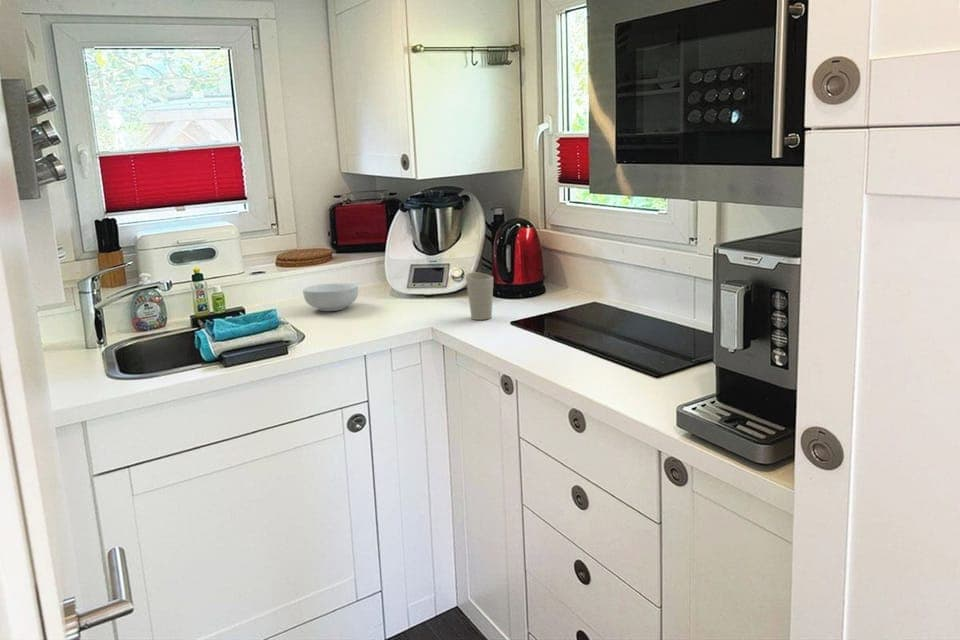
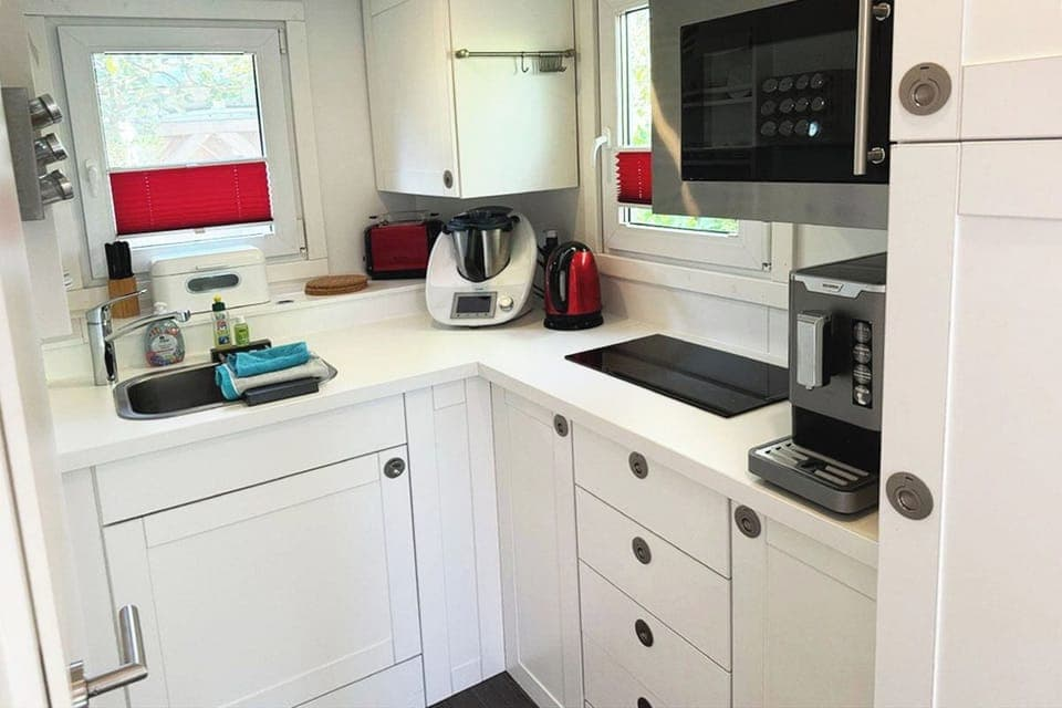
- cereal bowl [302,282,359,312]
- cup [465,271,494,321]
